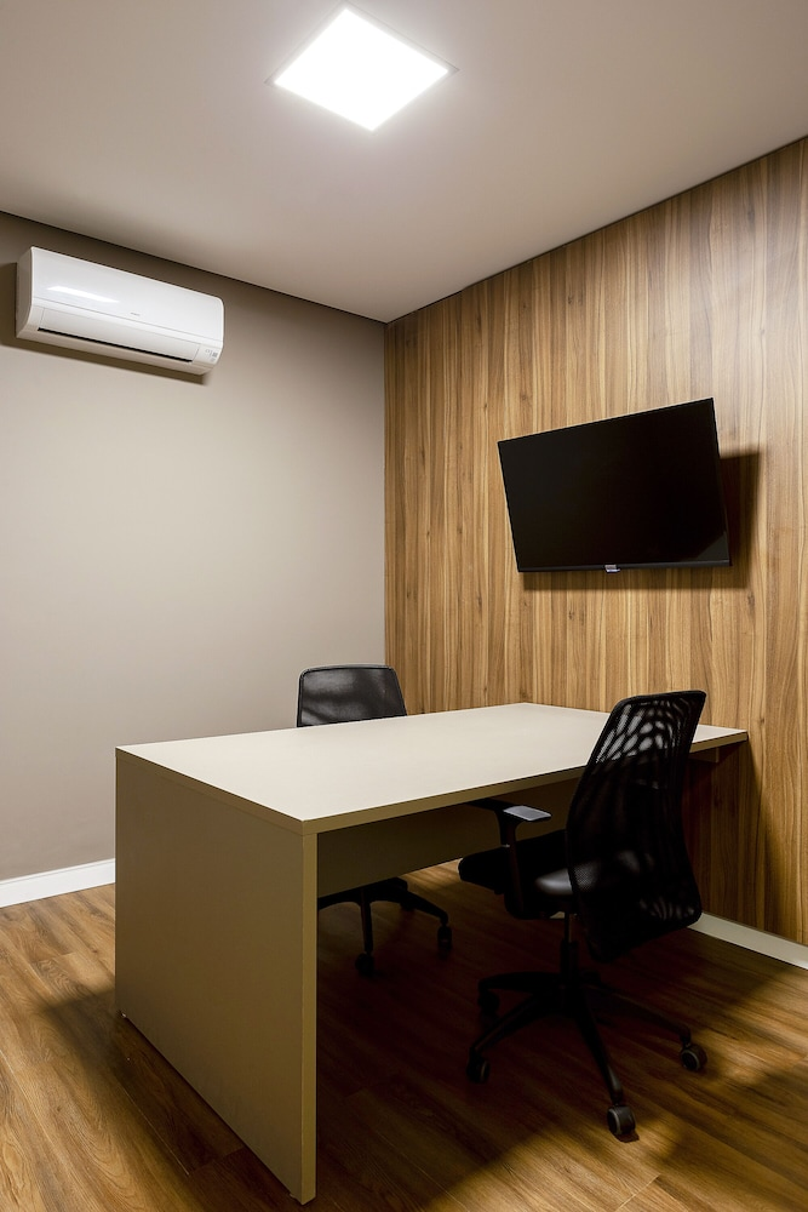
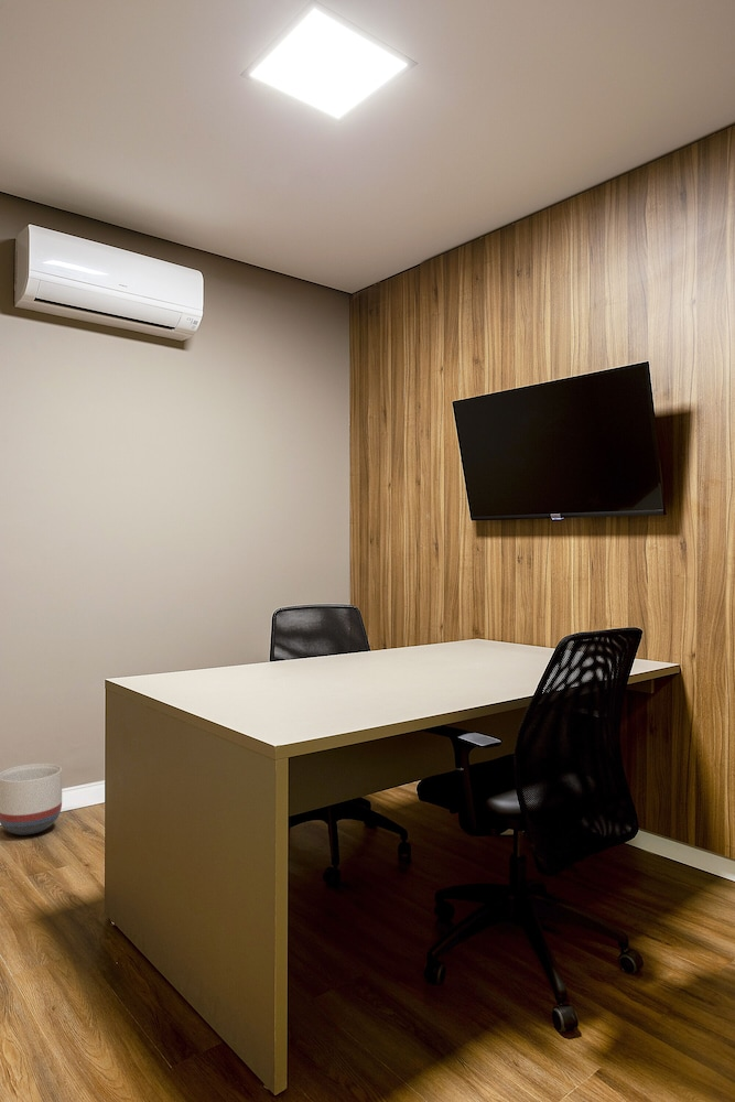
+ planter [0,763,63,836]
